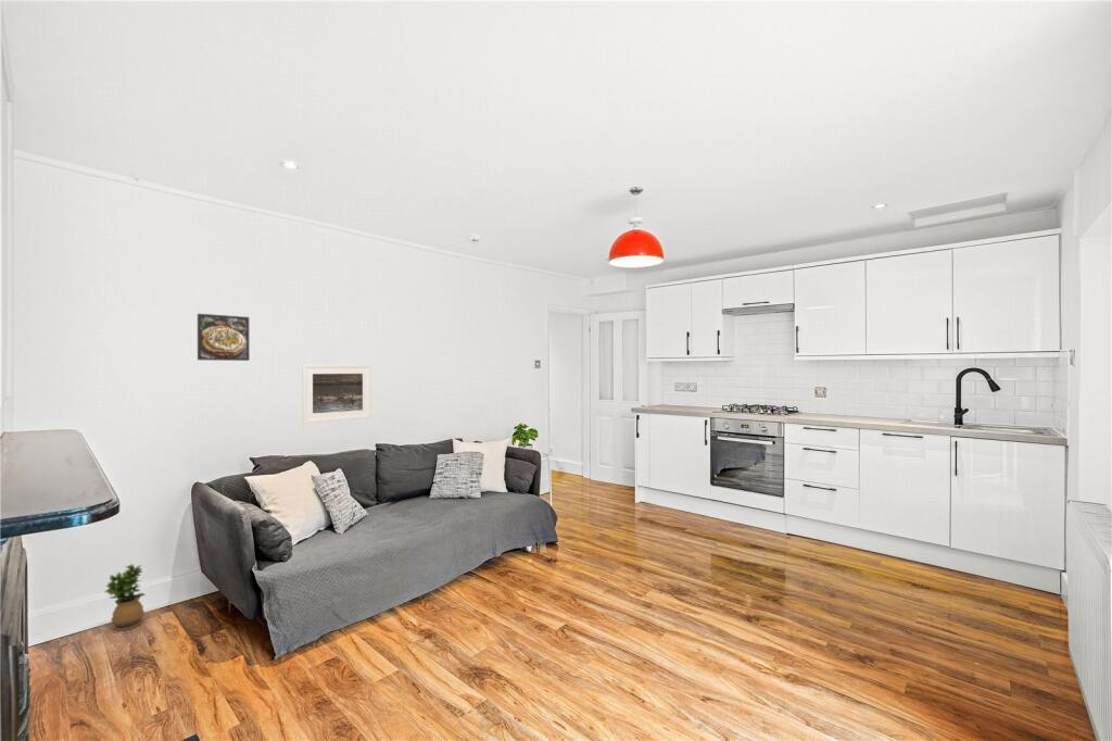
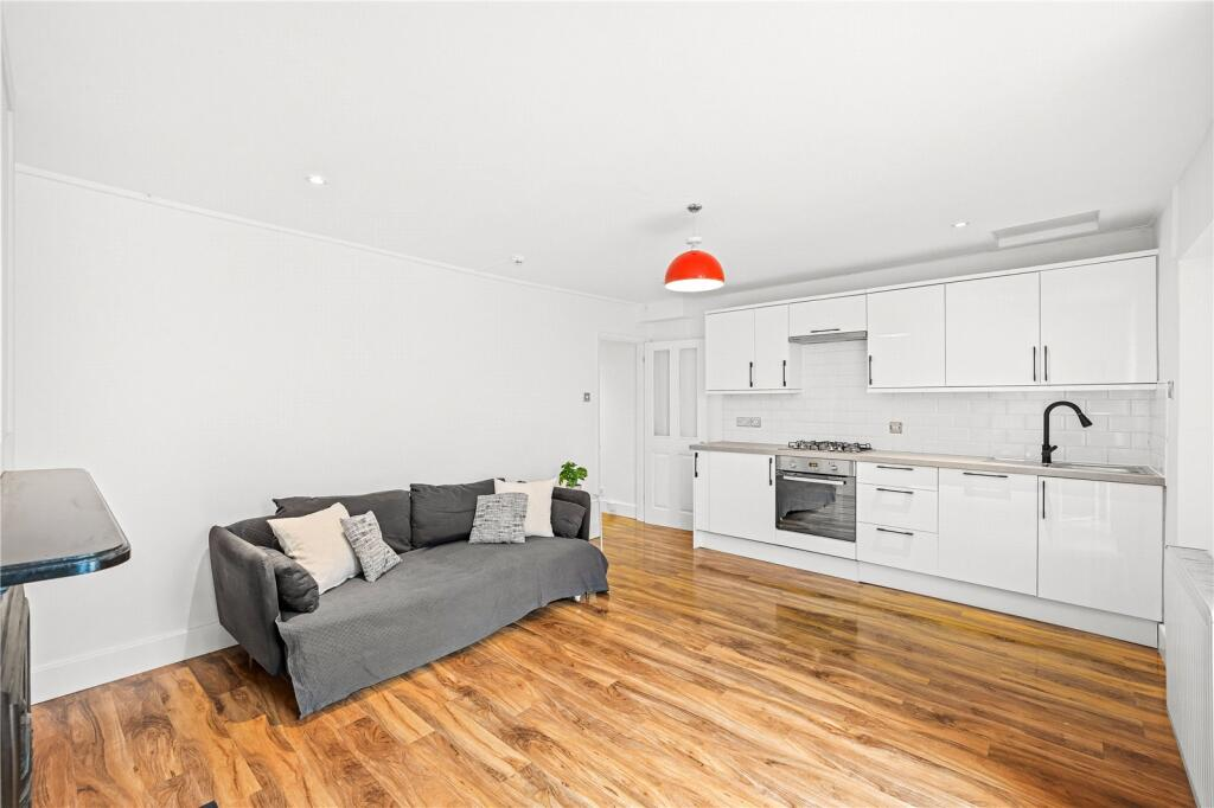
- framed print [301,363,372,425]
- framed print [197,313,251,362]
- potted plant [103,563,147,632]
